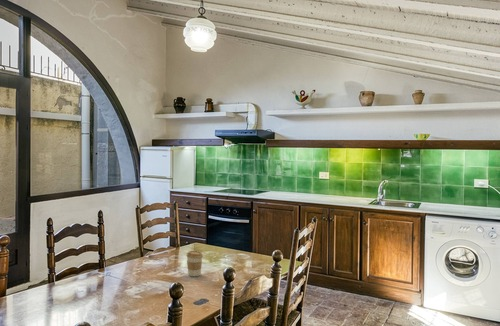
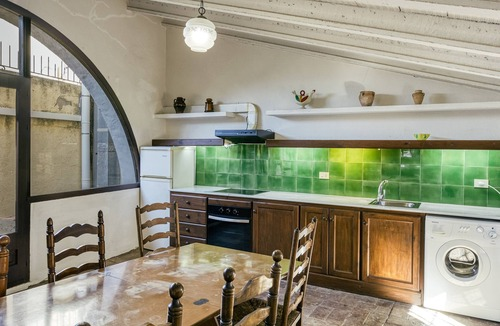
- coffee cup [185,250,204,277]
